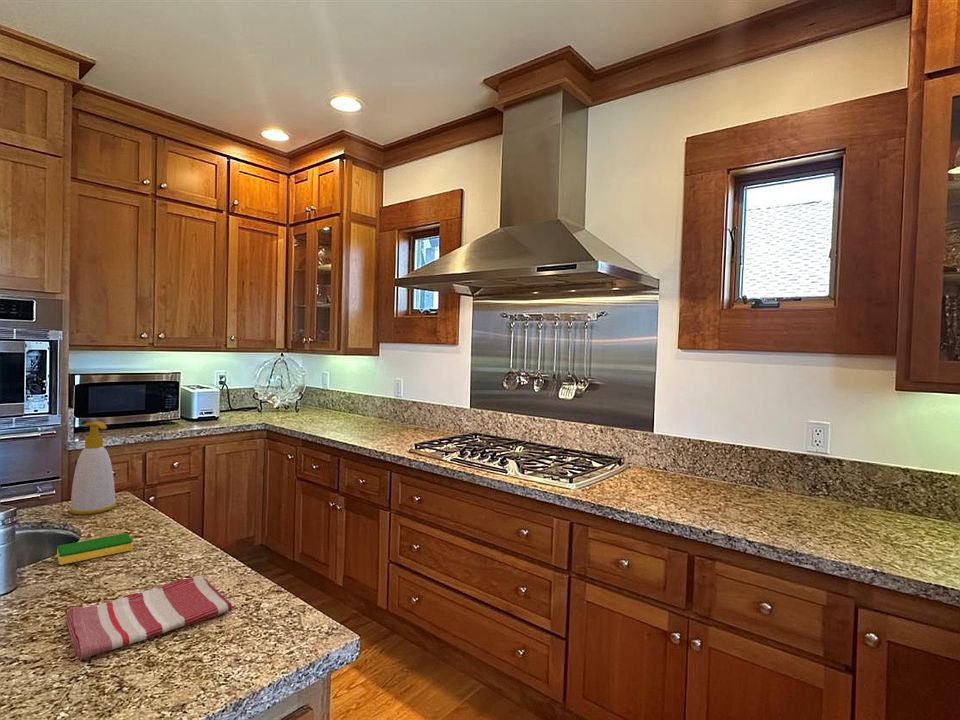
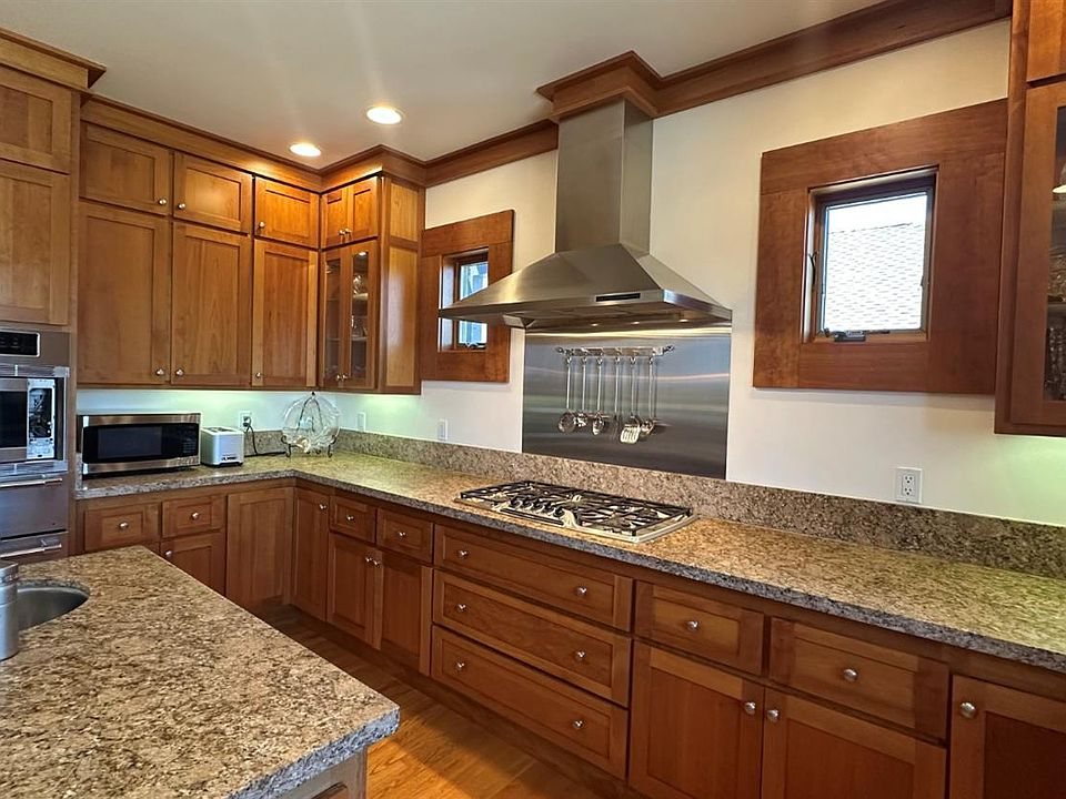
- dish towel [65,575,233,661]
- dish sponge [56,532,134,566]
- soap bottle [69,421,117,515]
